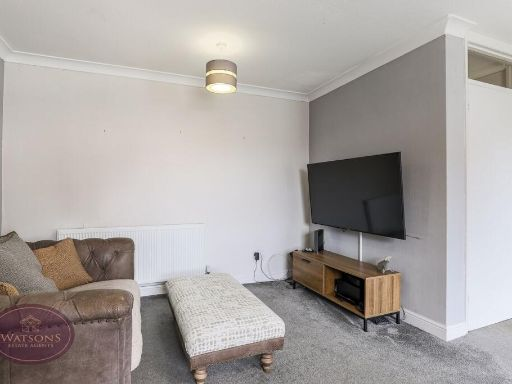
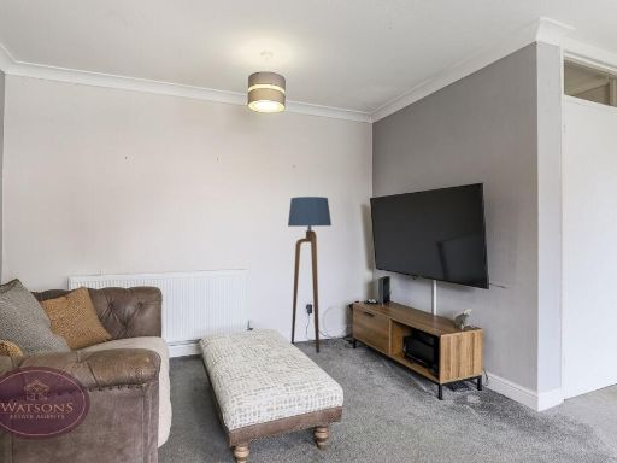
+ floor lamp [287,195,333,353]
